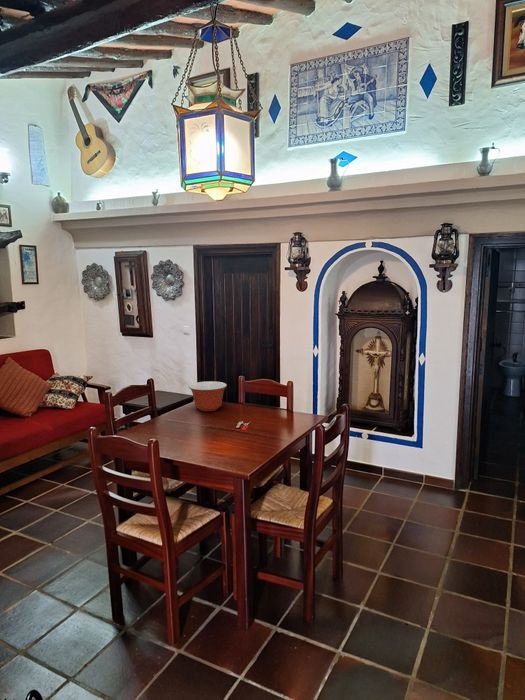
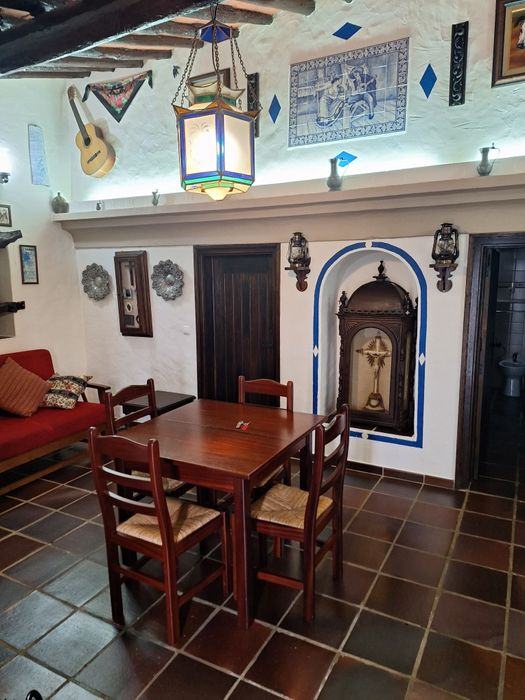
- mixing bowl [188,380,228,412]
